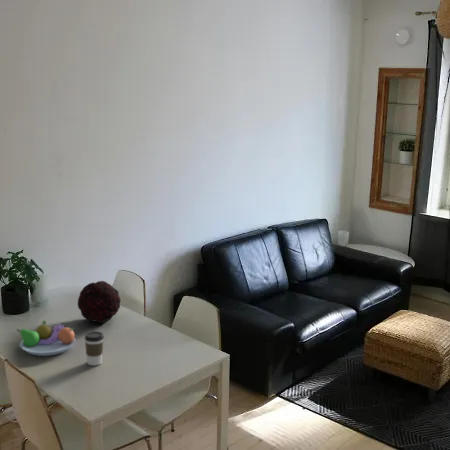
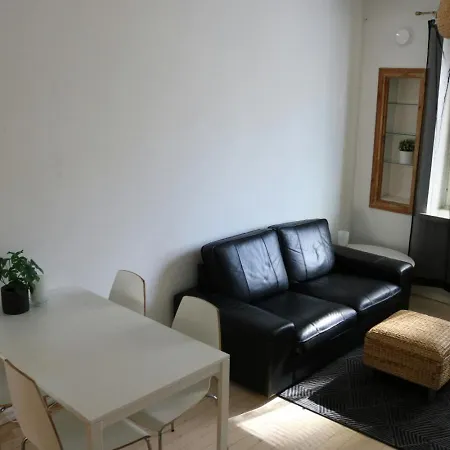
- coffee cup [84,330,105,367]
- fruit bowl [16,319,77,357]
- decorative orb [77,280,122,324]
